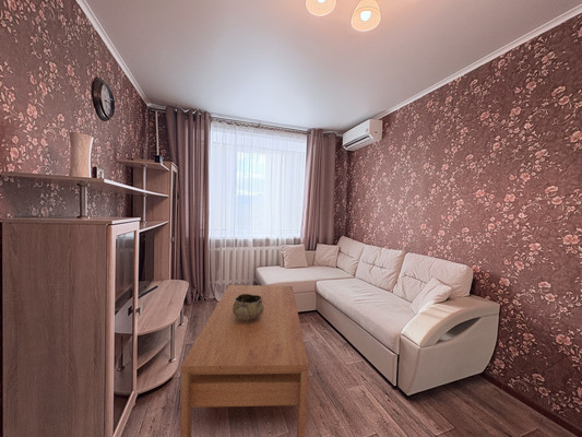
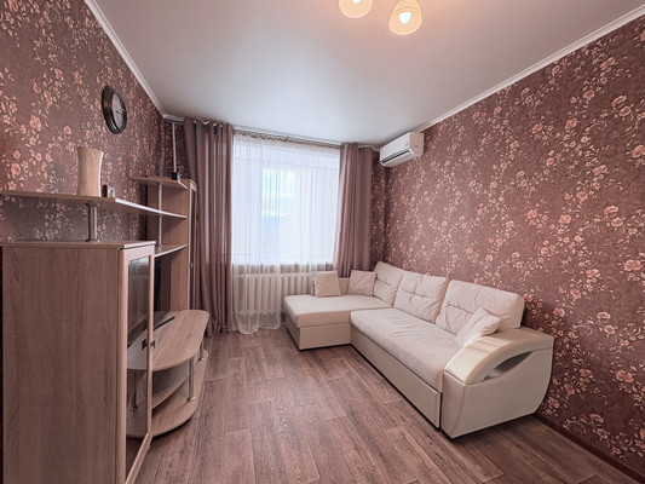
- coffee table [179,284,310,437]
- decorative bowl [233,294,264,321]
